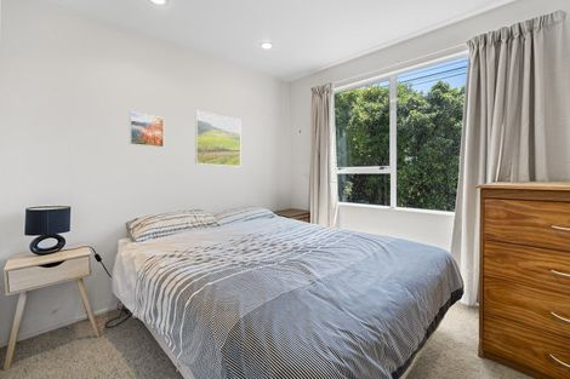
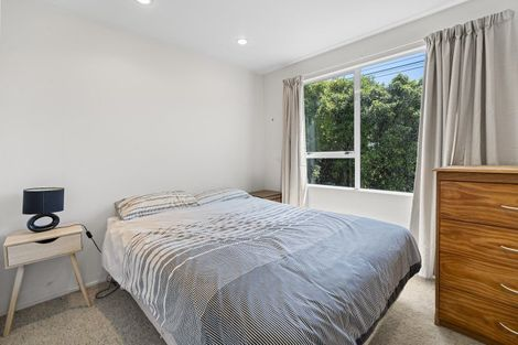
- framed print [129,111,165,149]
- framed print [194,110,241,167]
